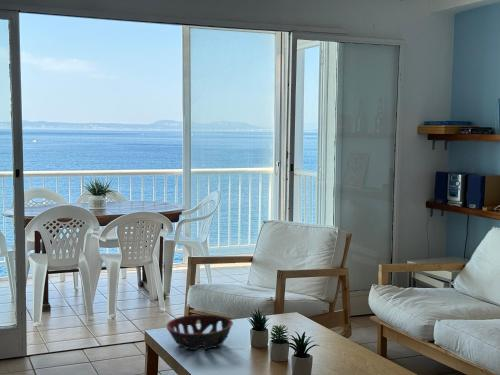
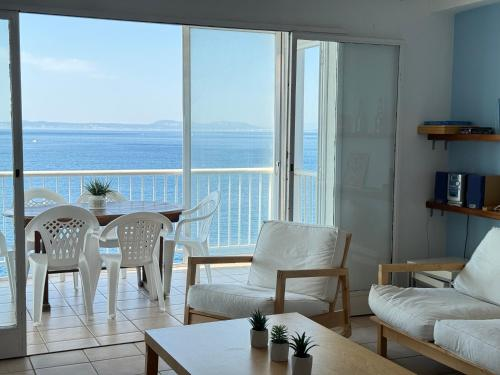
- decorative bowl [165,314,234,351]
